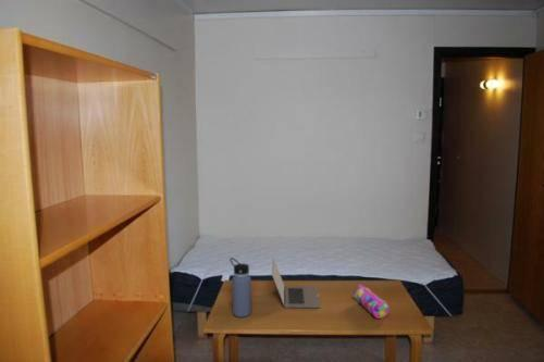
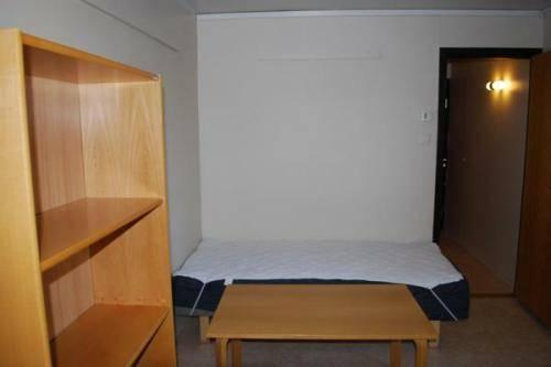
- laptop [271,258,322,309]
- water bottle [228,257,252,319]
- pencil case [351,284,391,320]
